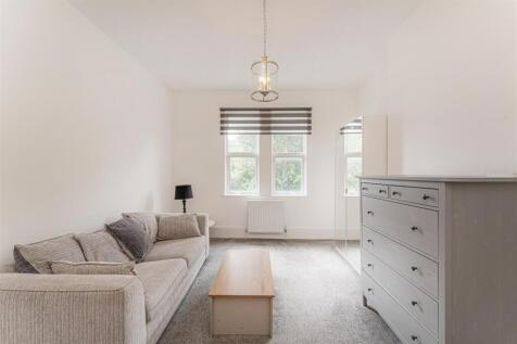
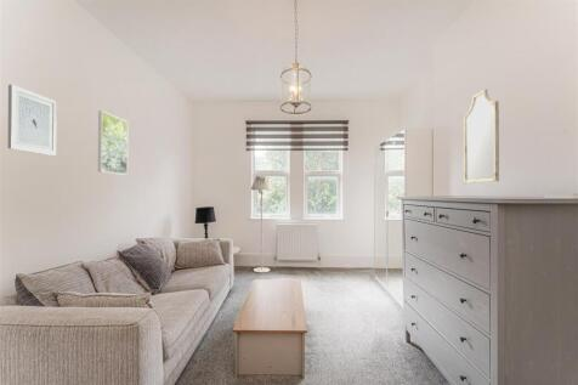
+ floor lamp [250,175,273,274]
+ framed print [97,109,129,176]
+ wall art [6,84,57,157]
+ home mirror [463,89,500,185]
